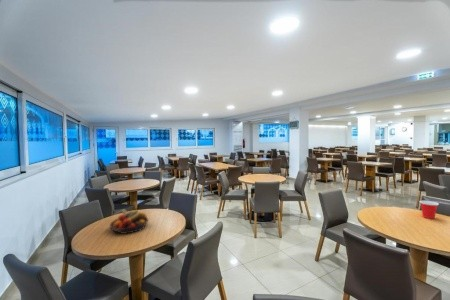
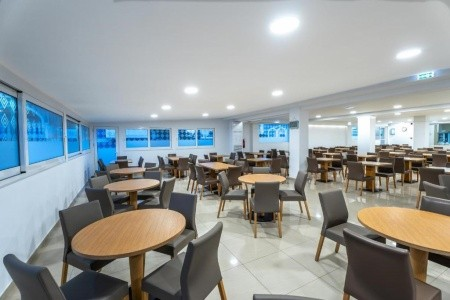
- fruit bowl [109,209,149,235]
- cup [418,200,440,220]
